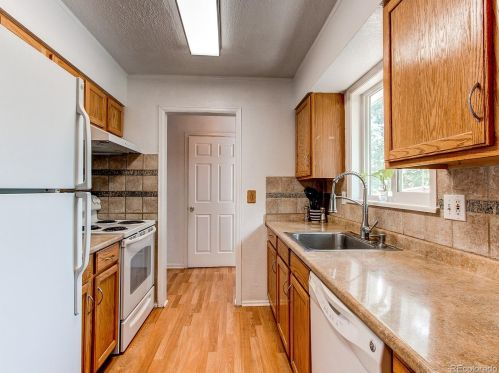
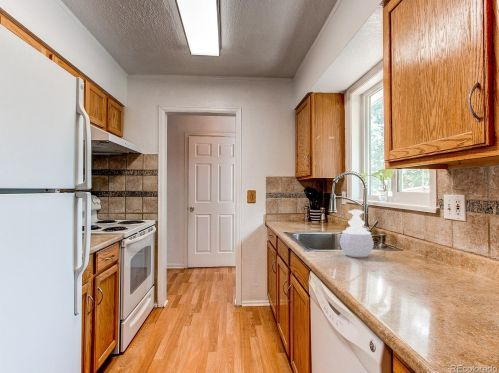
+ soap dispenser [339,209,375,259]
